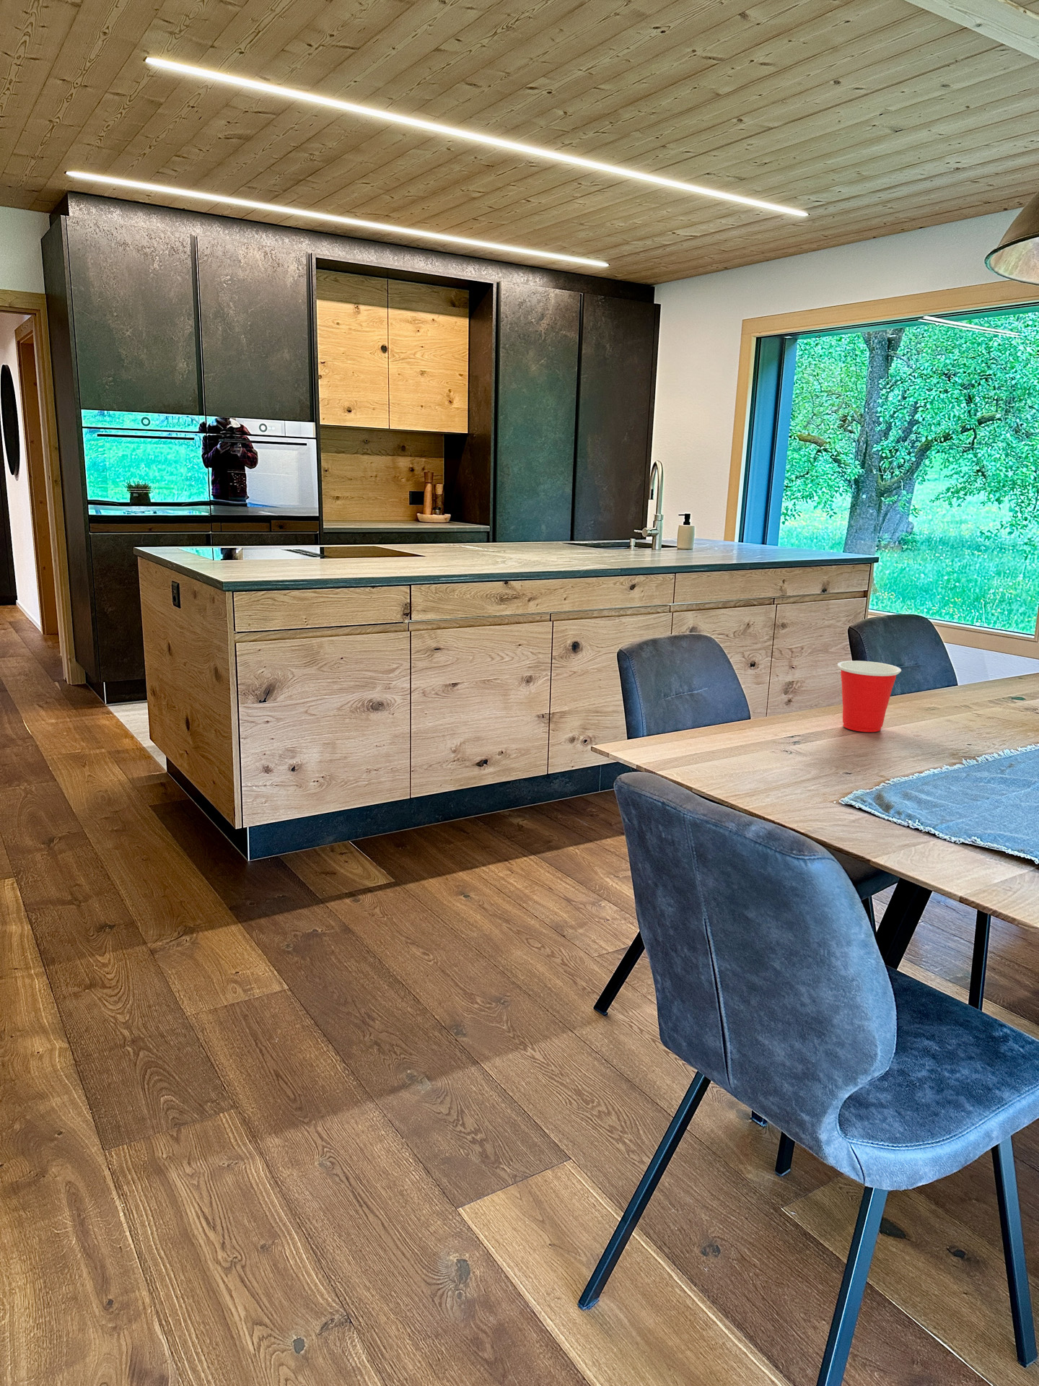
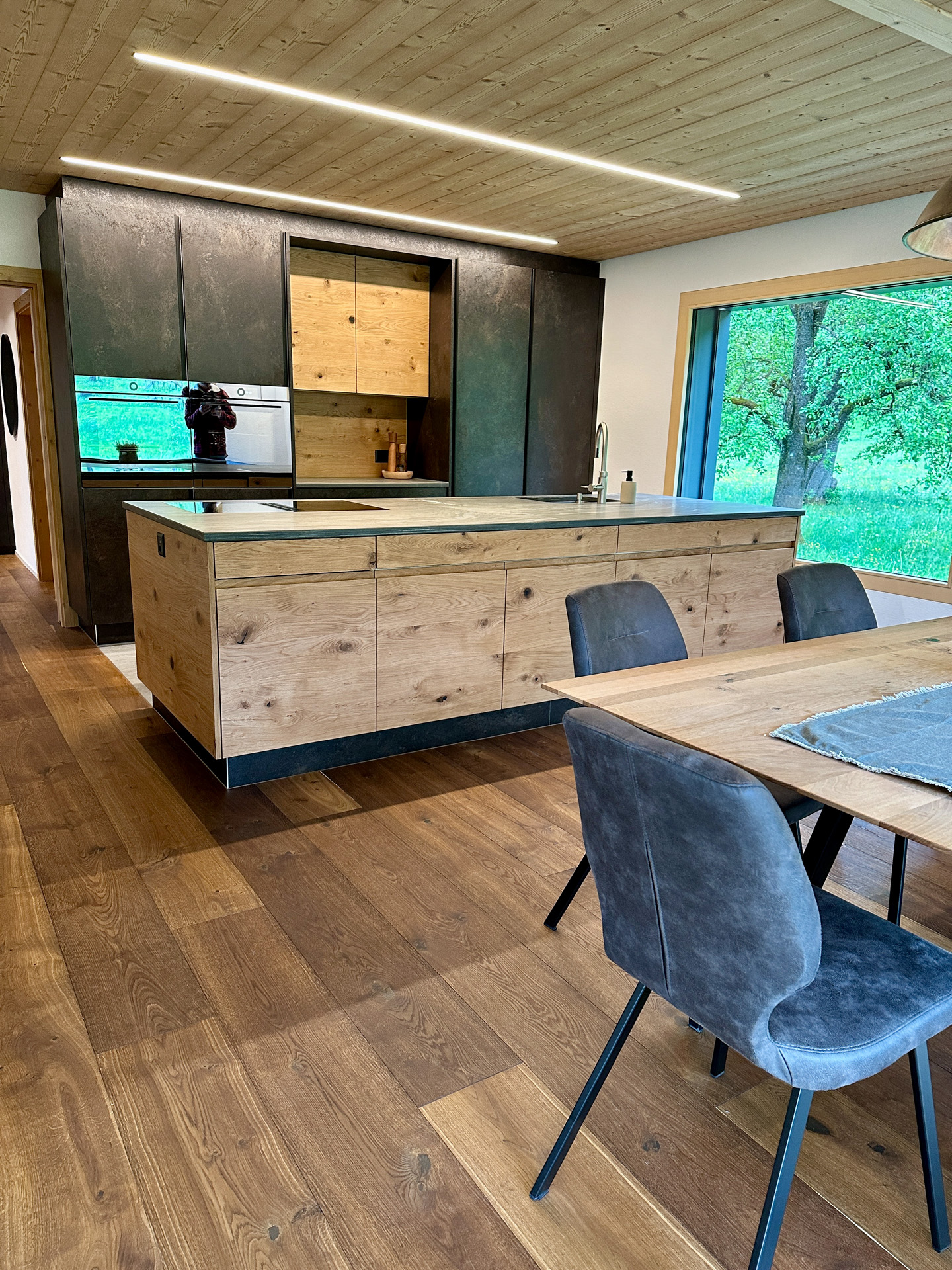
- cup [837,660,901,732]
